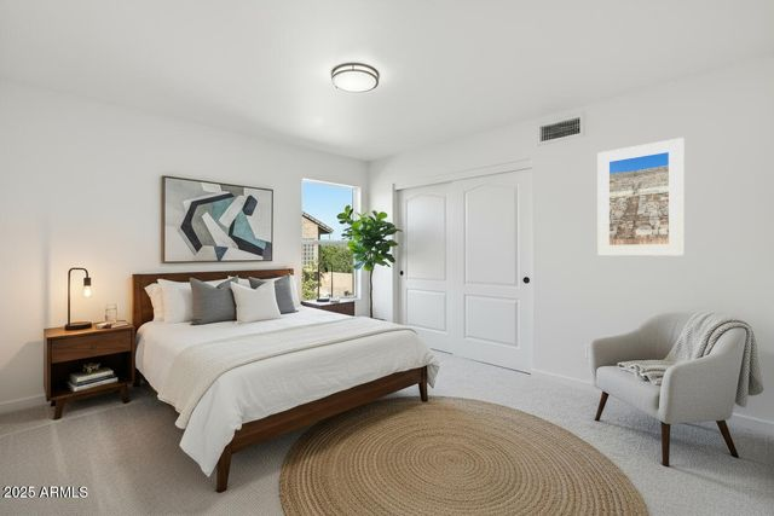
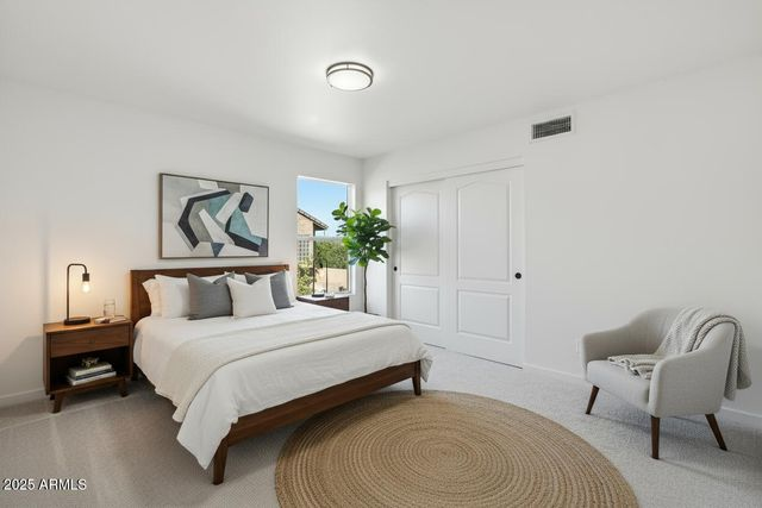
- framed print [596,137,685,257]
